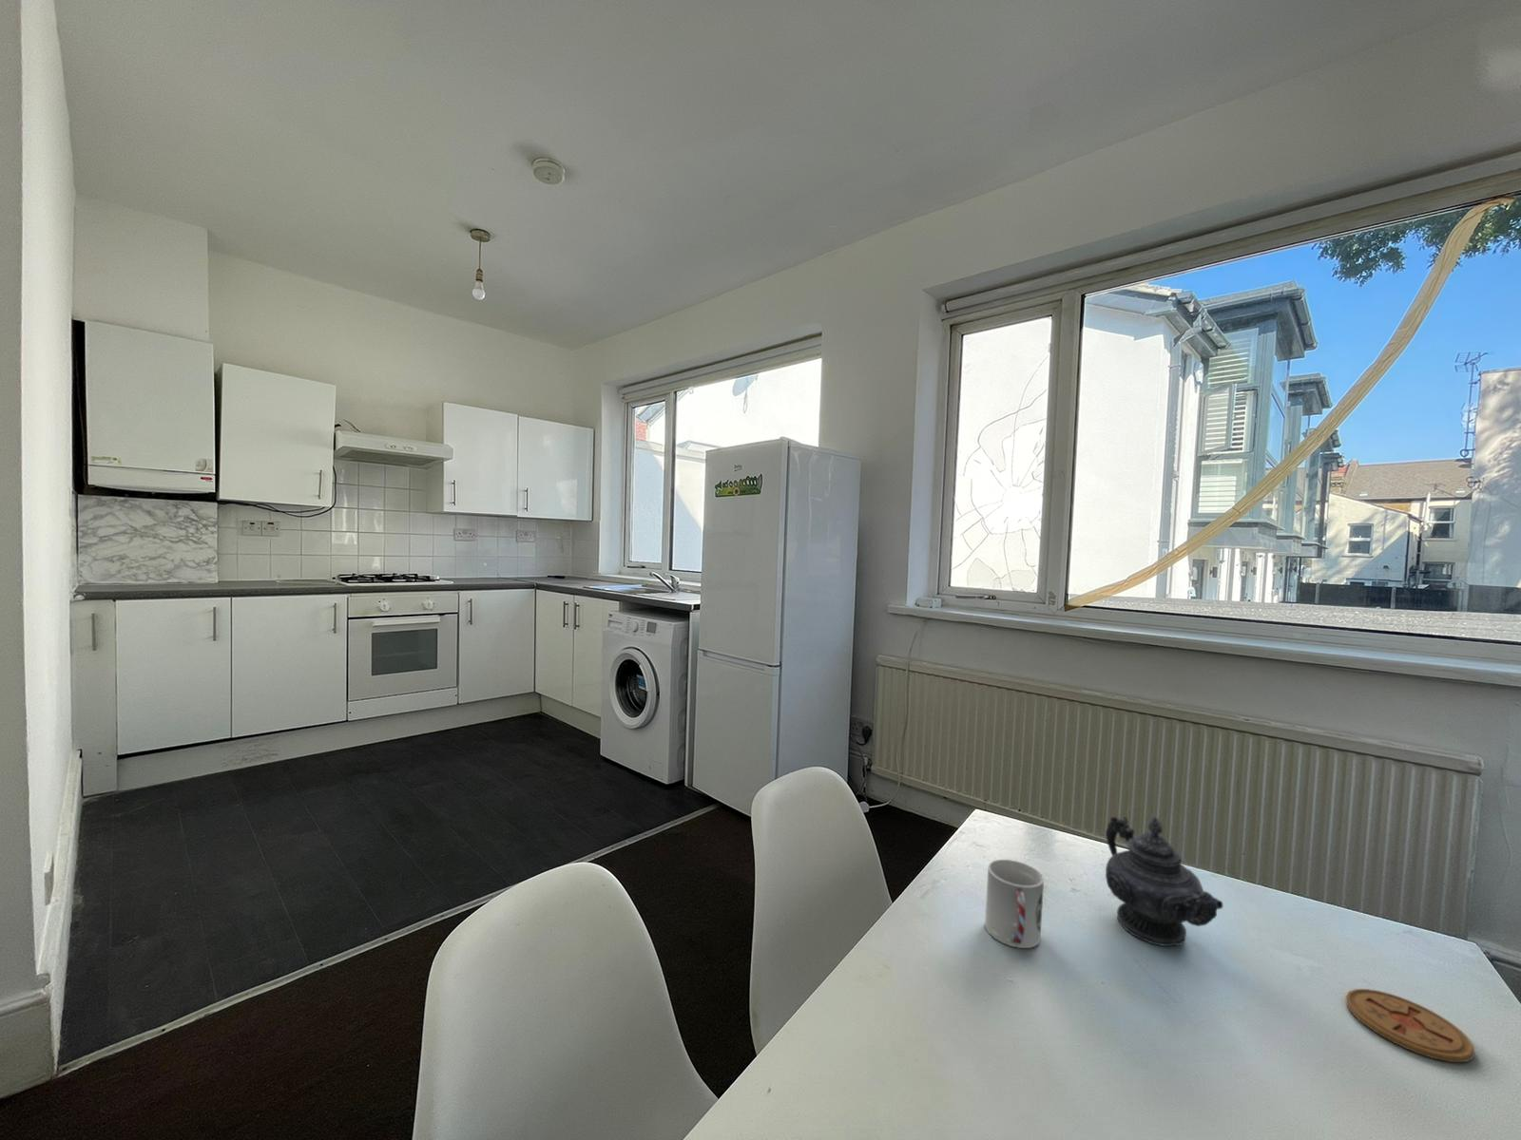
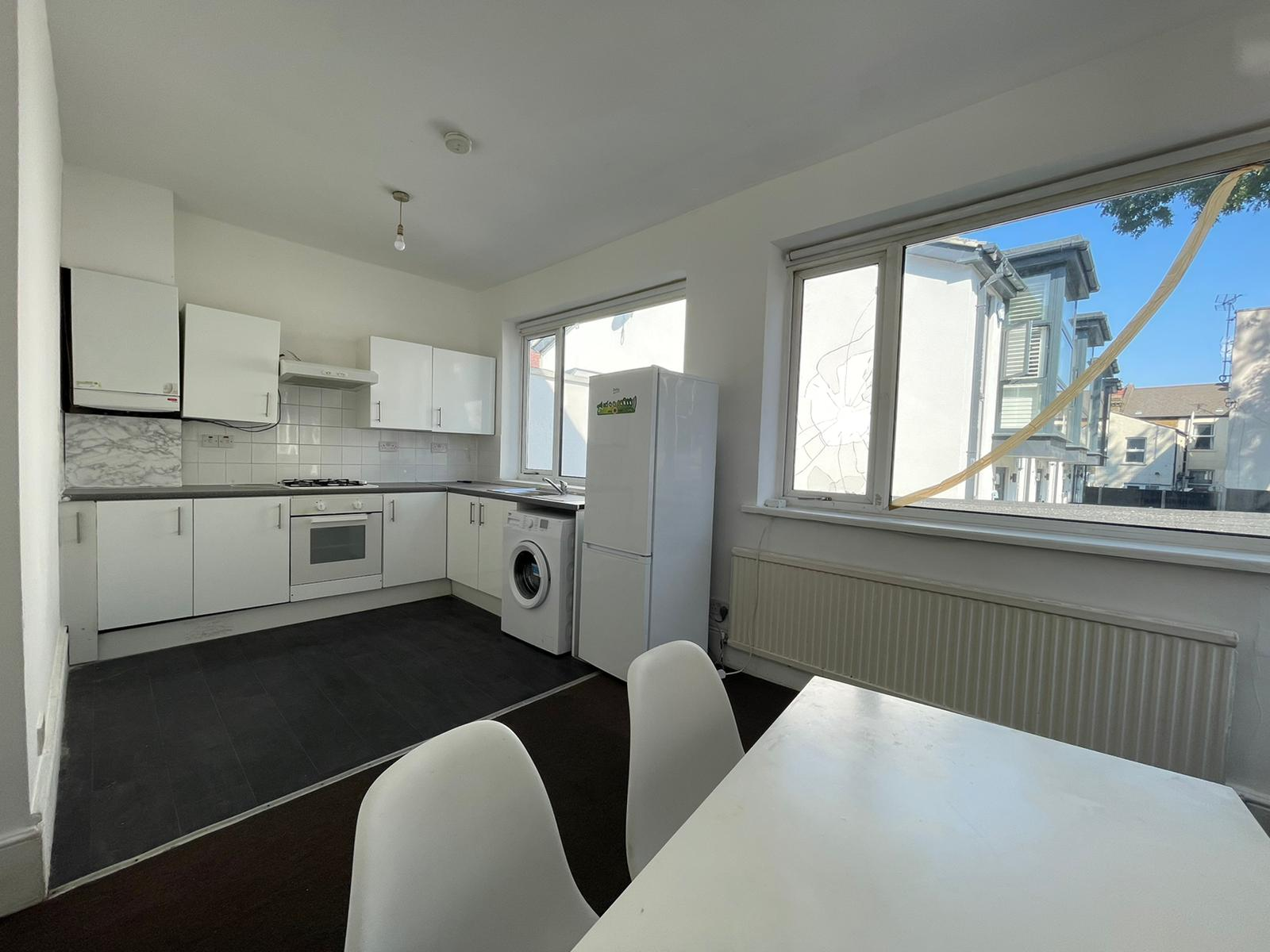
- coaster [1345,988,1475,1063]
- teapot [1104,815,1224,947]
- cup [984,859,1044,950]
